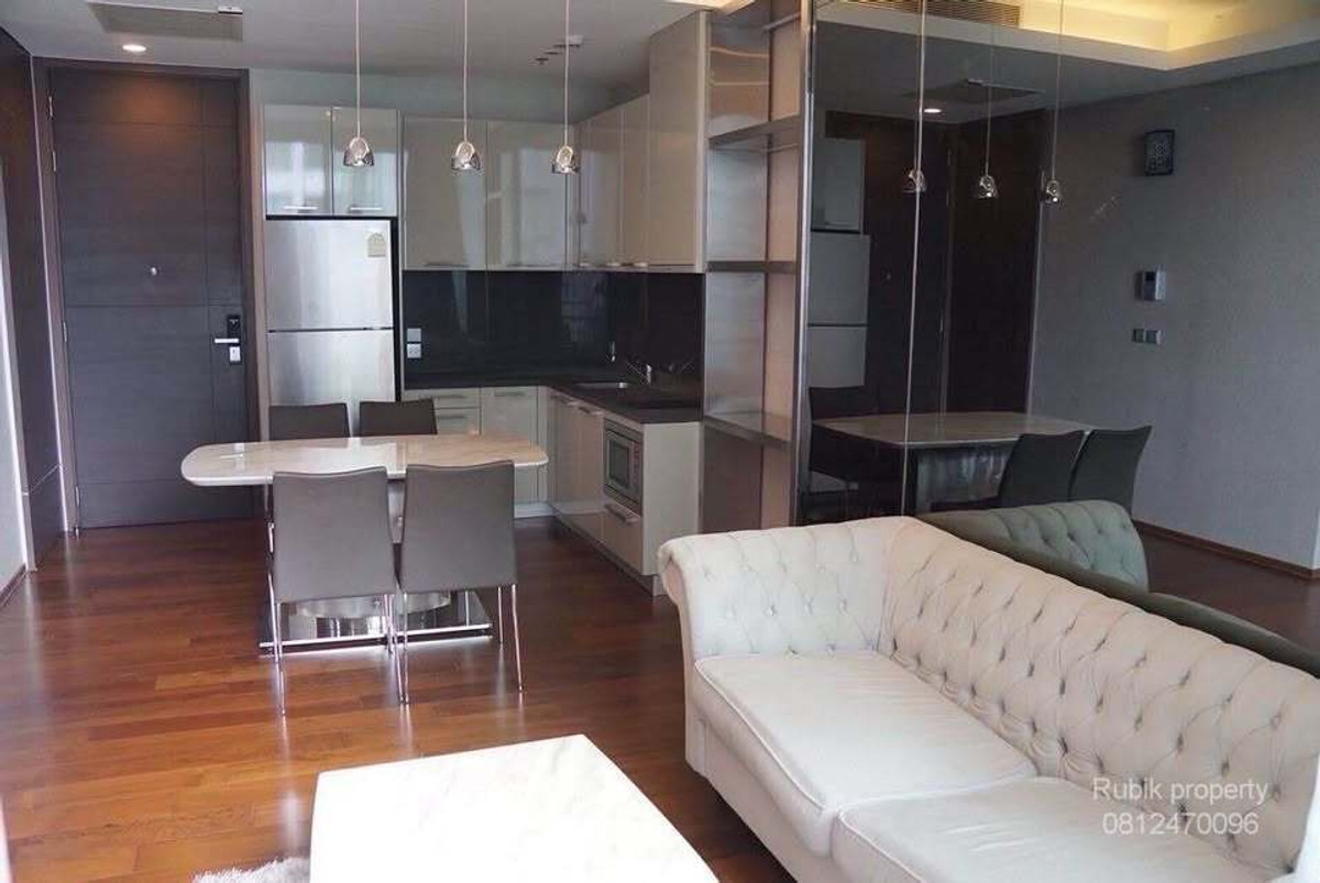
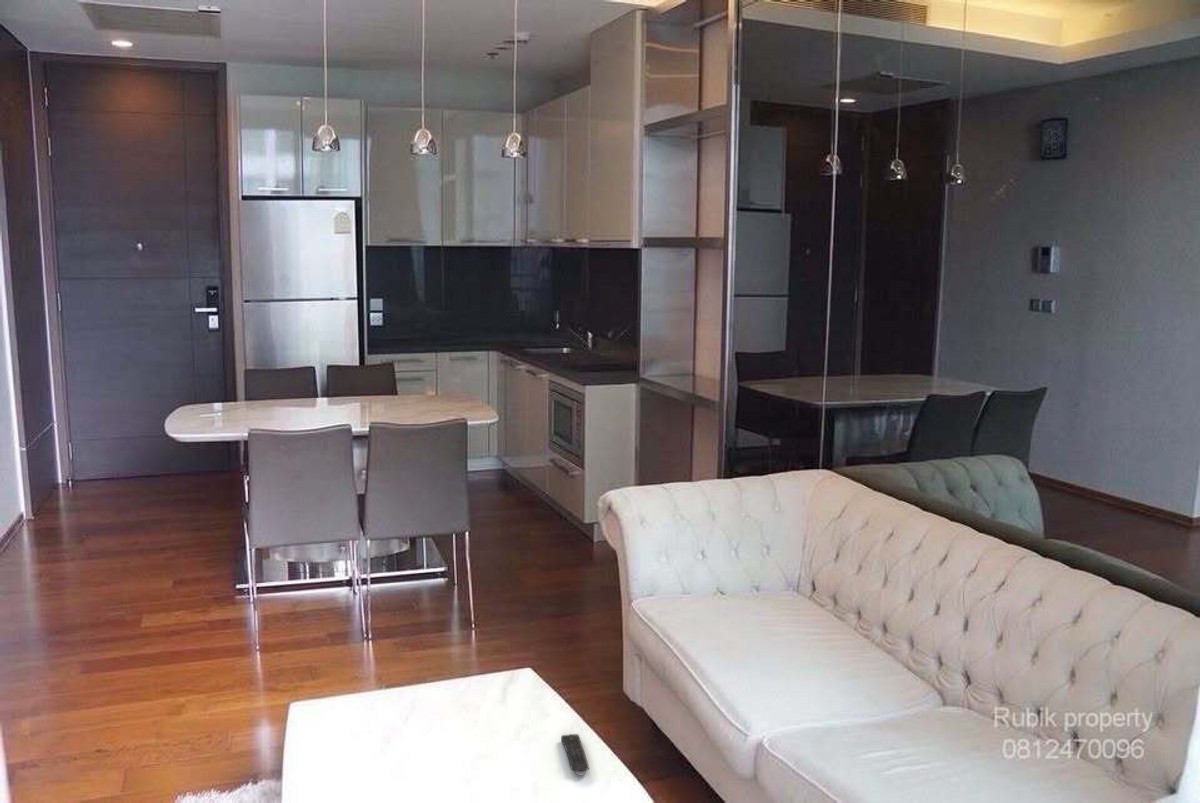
+ remote control [560,733,590,777]
